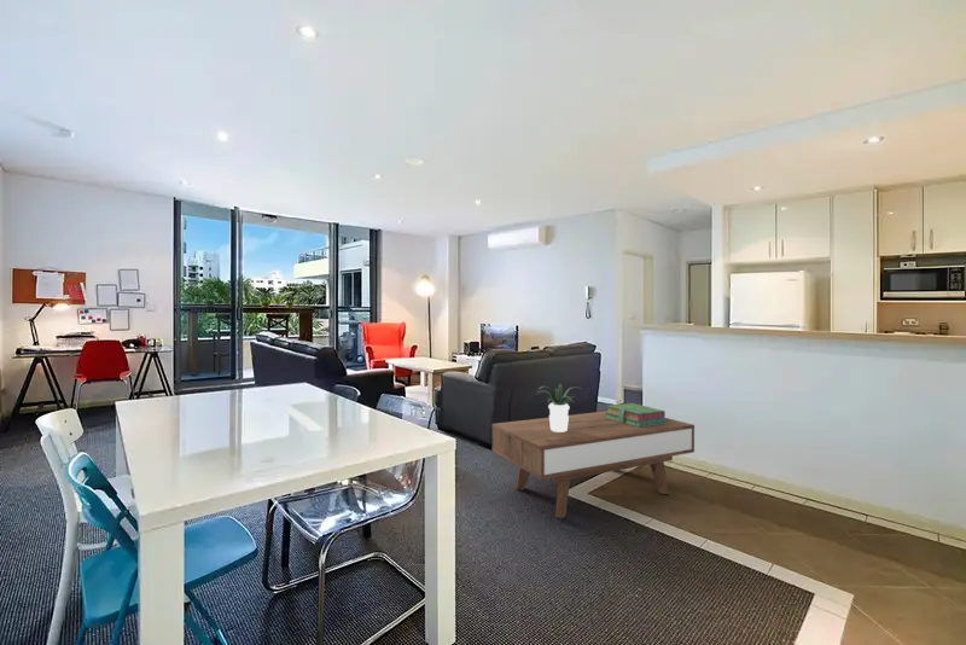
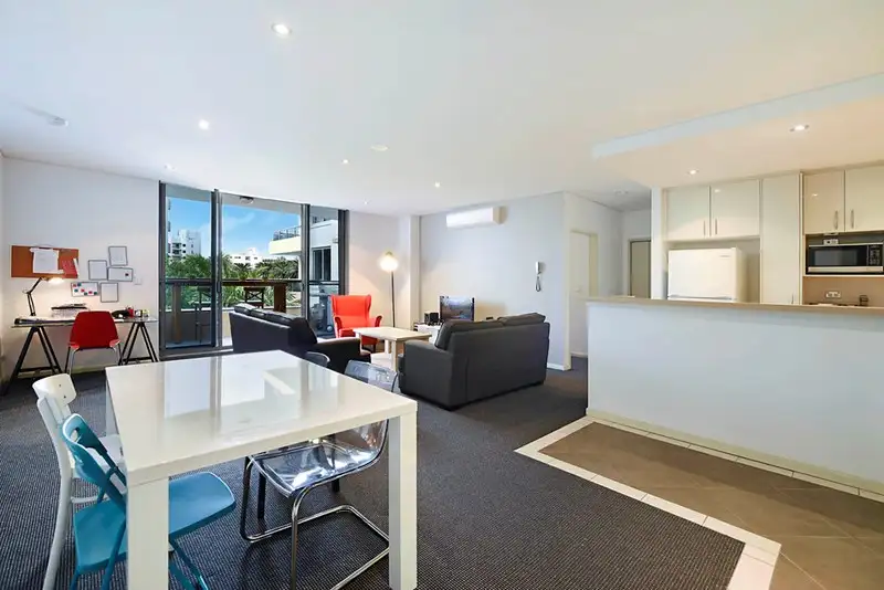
- stack of books [605,402,668,428]
- coffee table [491,411,696,519]
- potted plant [534,383,582,432]
